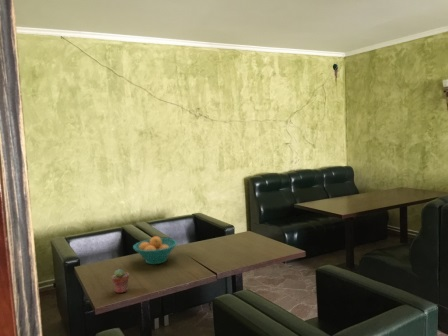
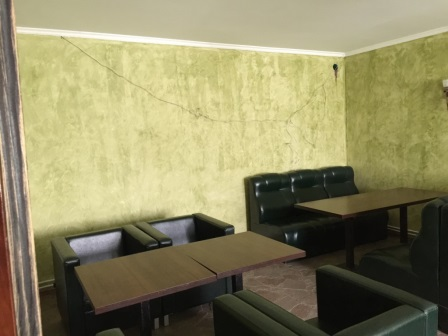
- potted succulent [110,268,130,294]
- fruit bowl [132,235,178,265]
